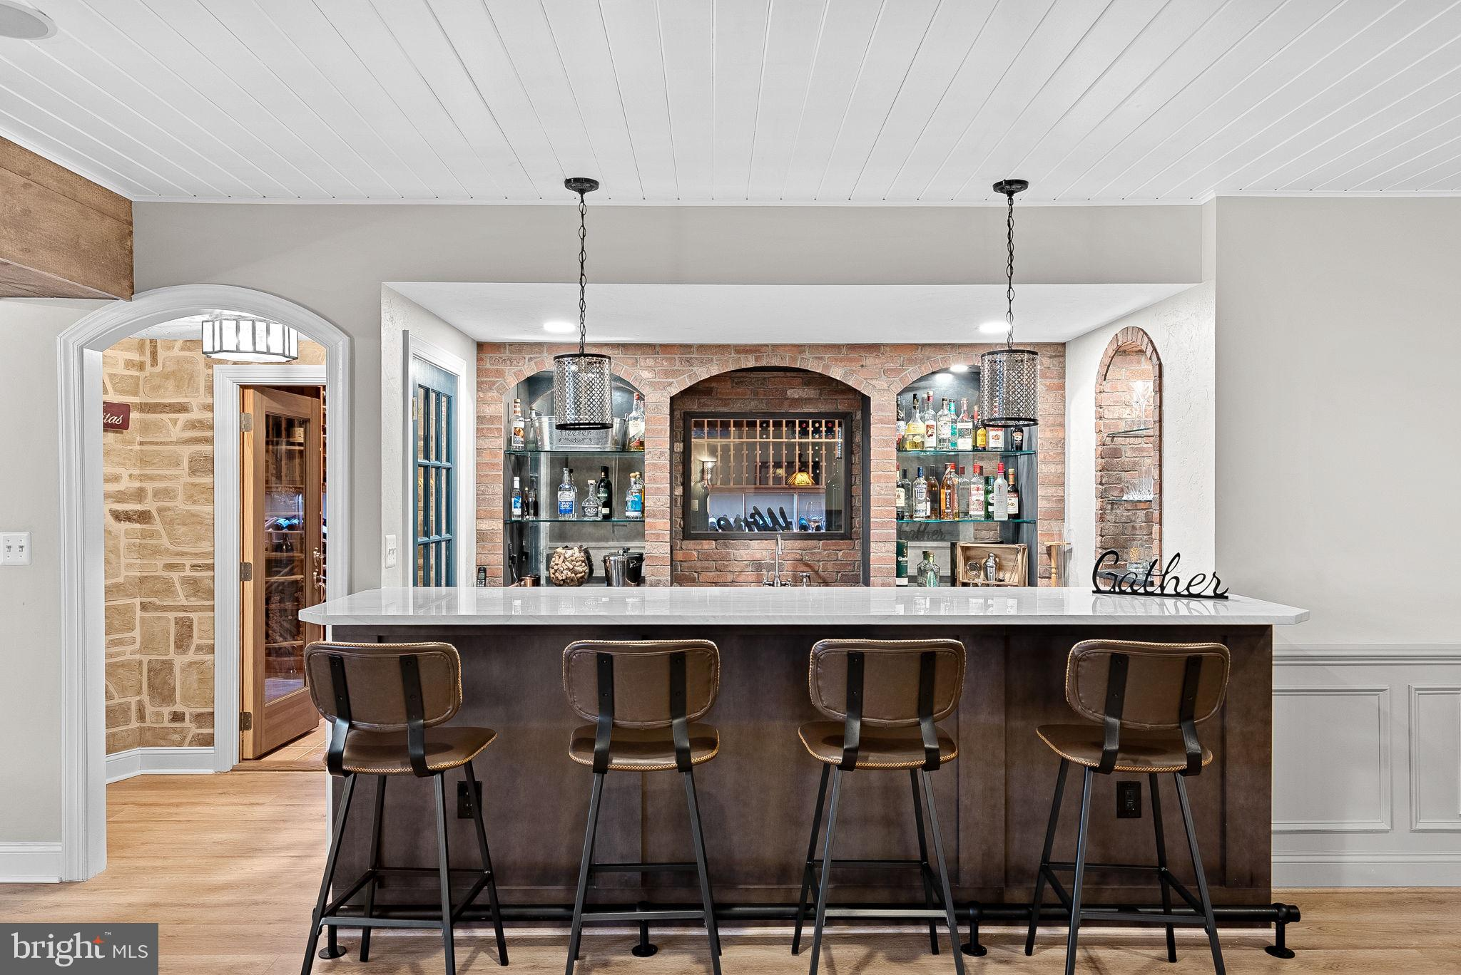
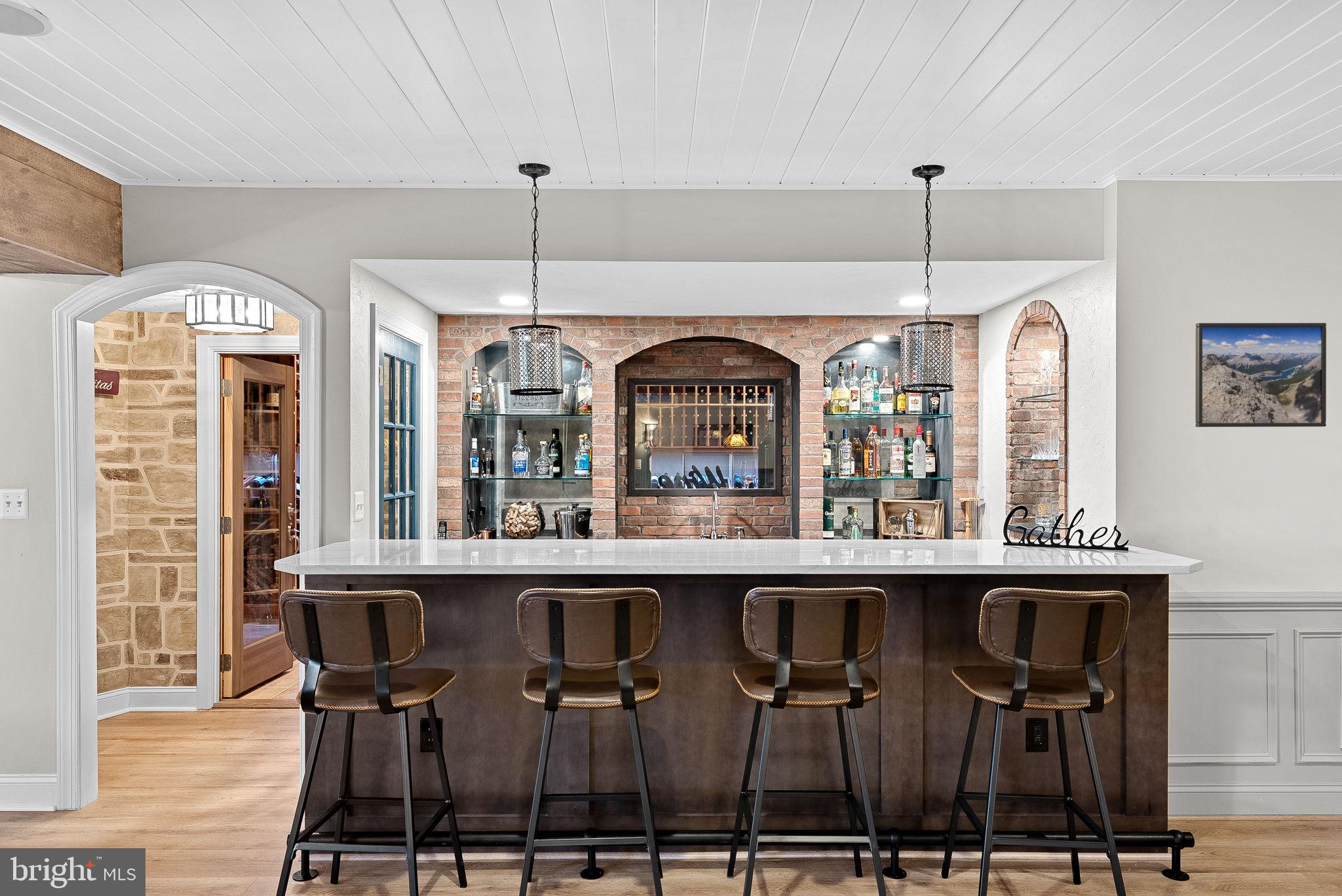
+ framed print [1195,322,1327,428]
